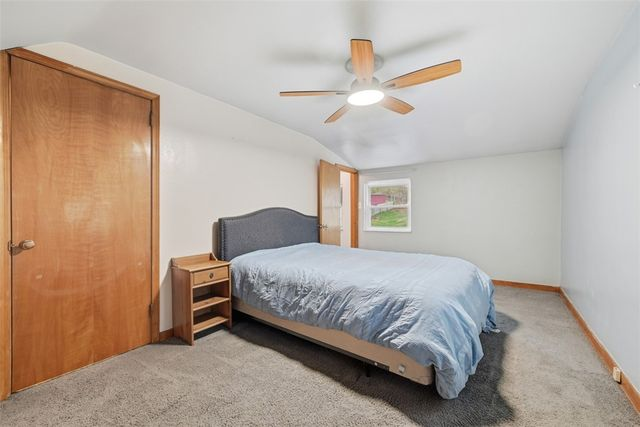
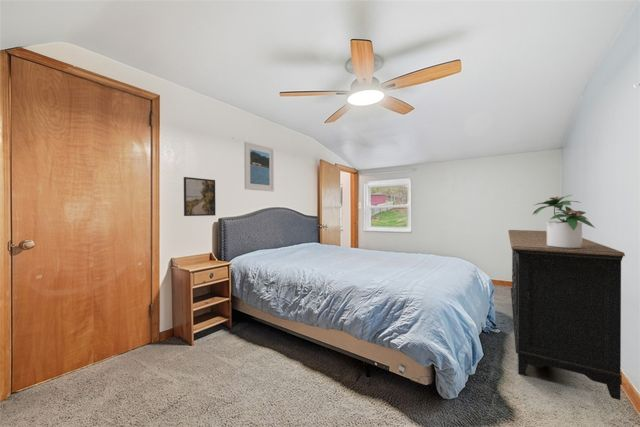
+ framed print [243,141,275,192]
+ potted plant [532,194,596,249]
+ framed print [183,176,216,217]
+ sideboard [507,229,626,401]
